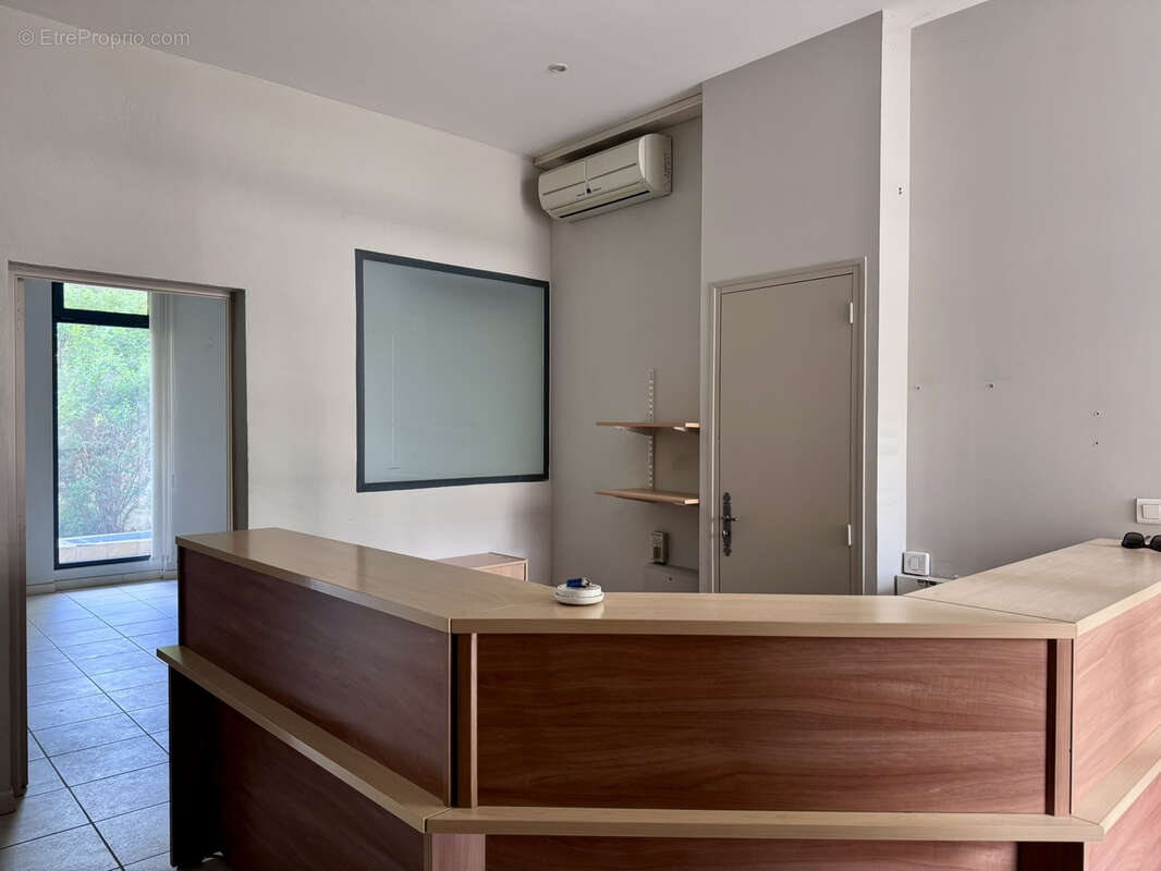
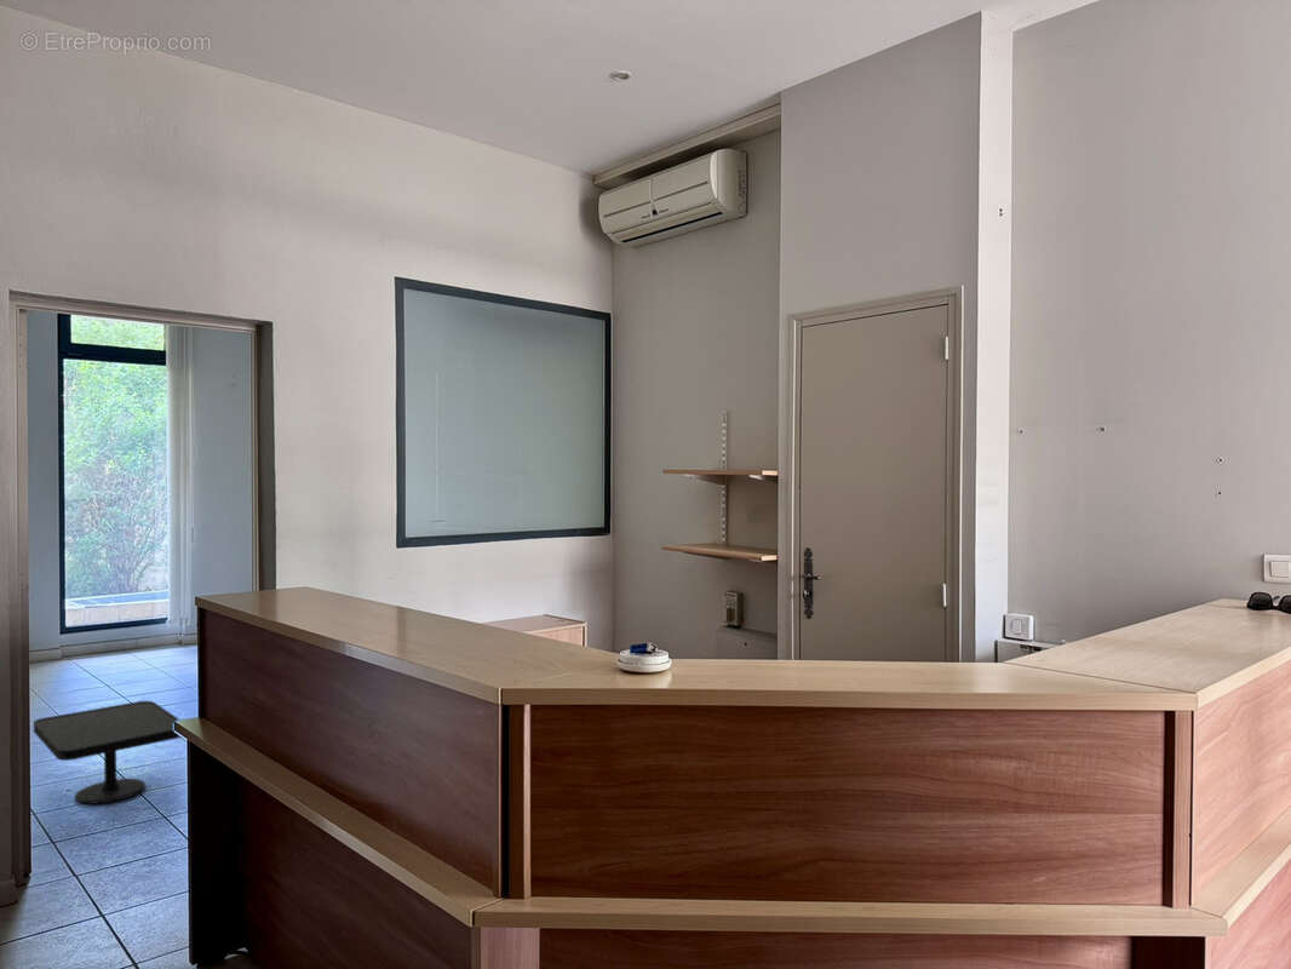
+ side table [31,700,182,805]
